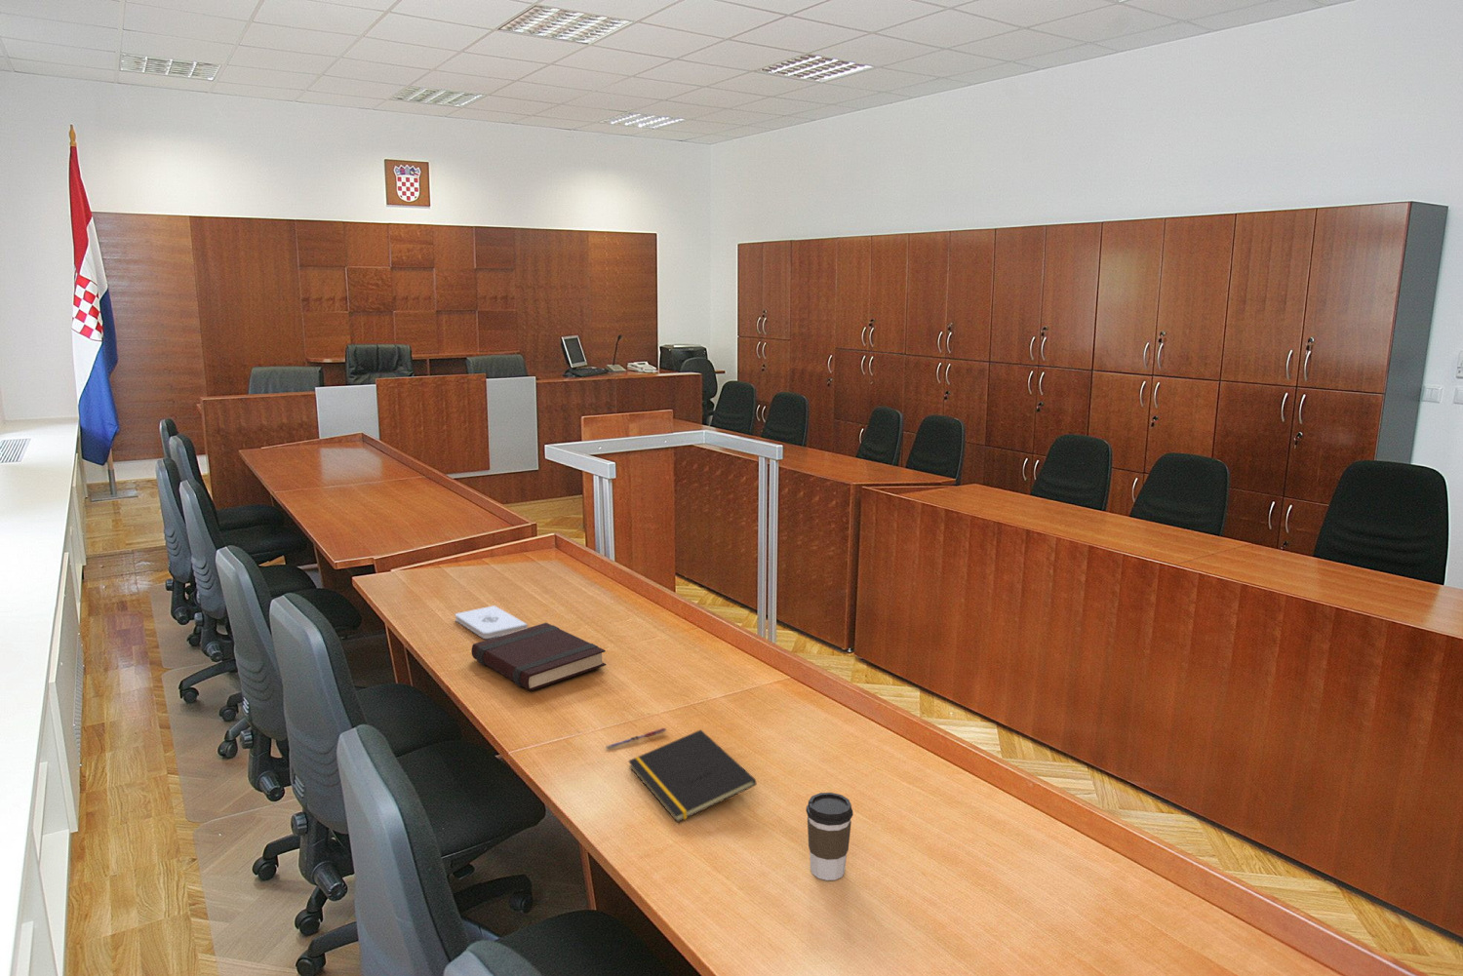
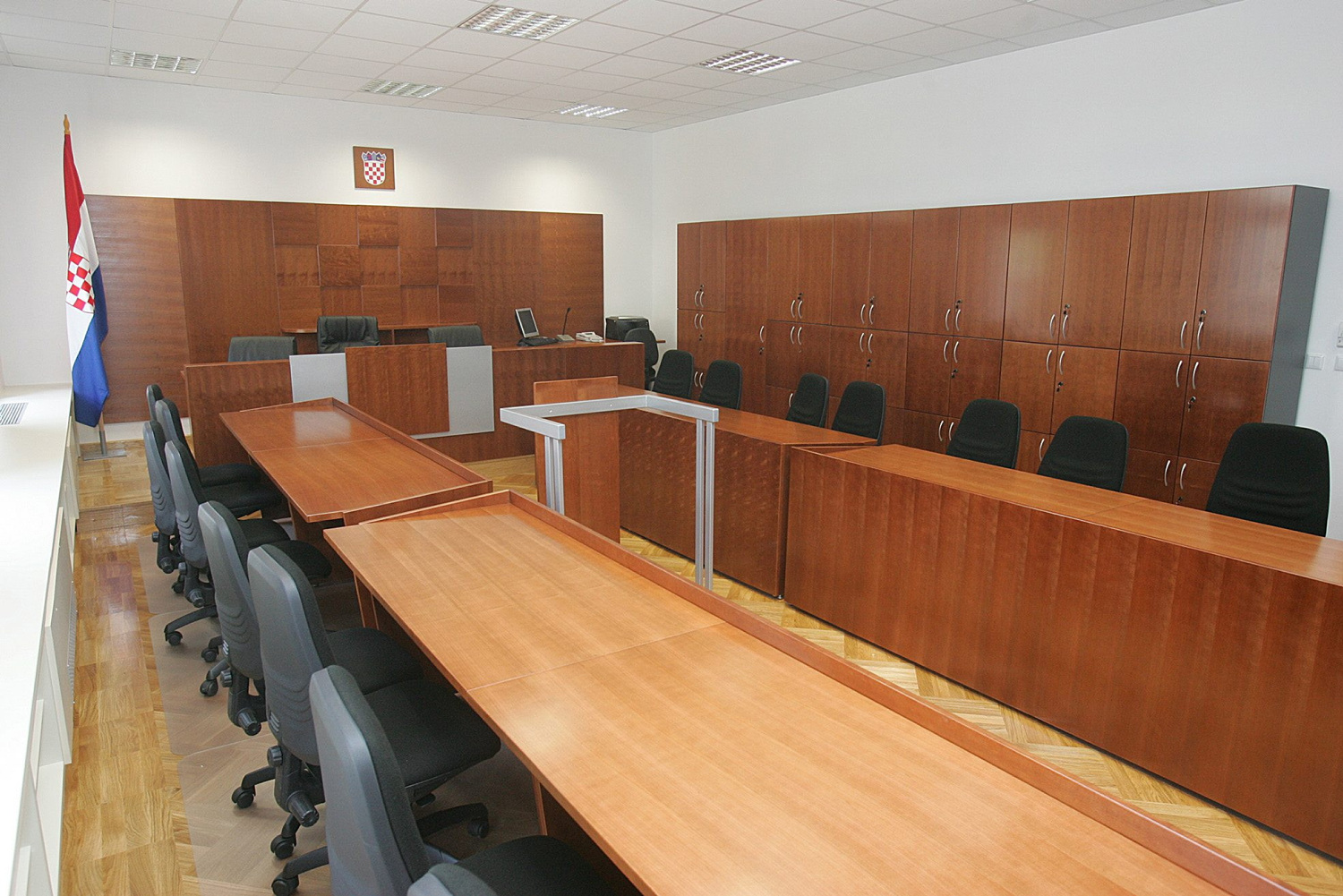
- coffee cup [806,792,853,881]
- notepad [454,605,528,639]
- book [471,622,607,693]
- notepad [627,729,757,822]
- pen [605,728,667,749]
